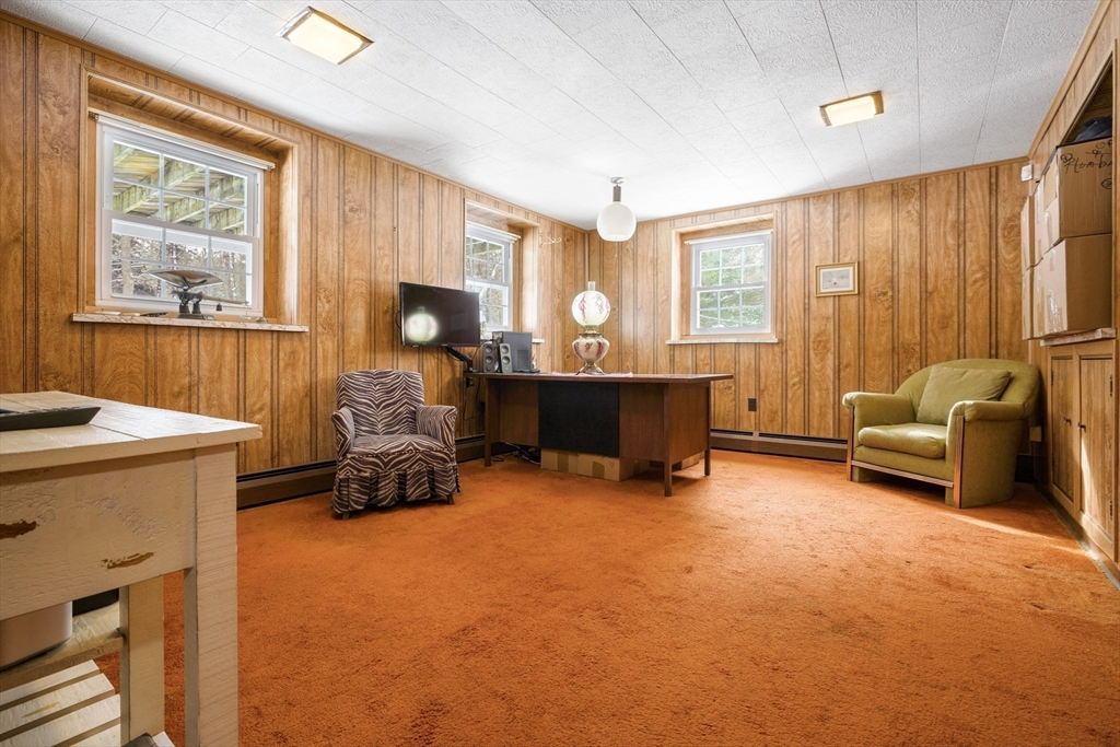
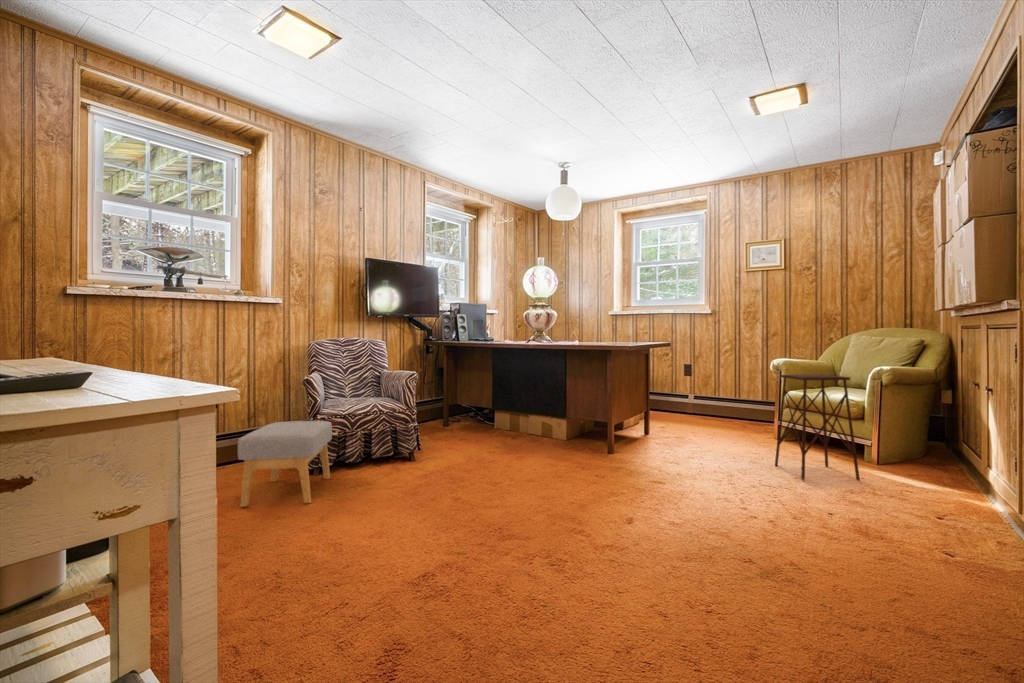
+ footstool [237,420,333,508]
+ side table [774,373,861,482]
